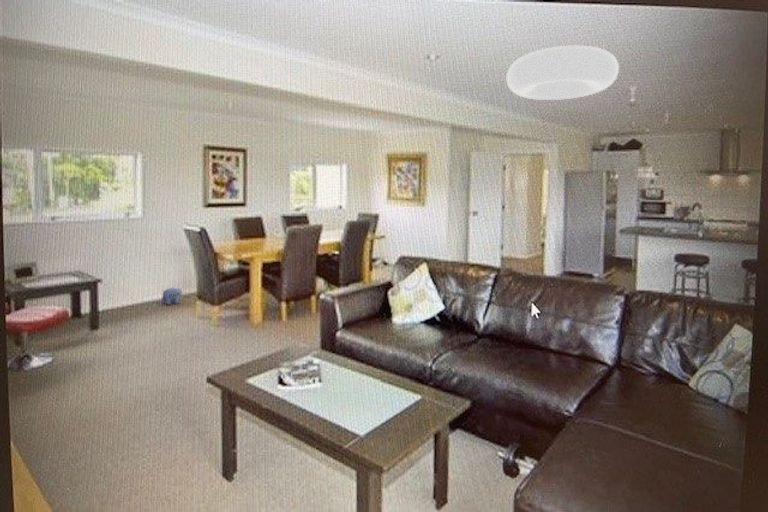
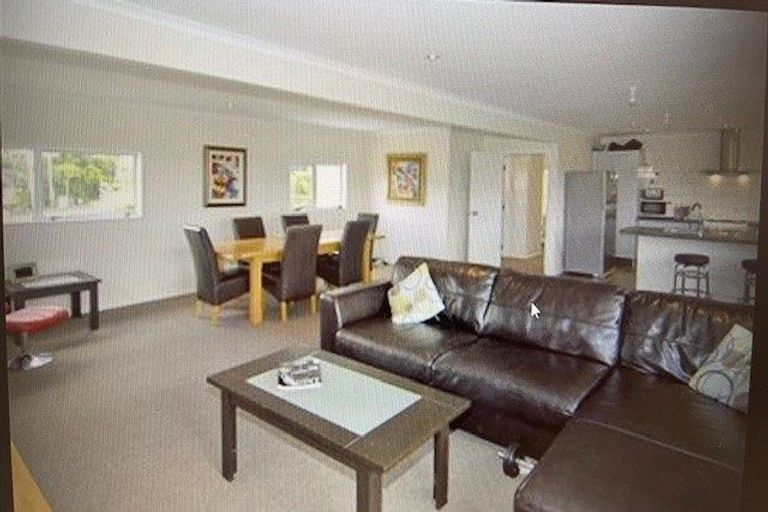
- ceiling light [505,45,620,101]
- plush toy [161,286,184,306]
